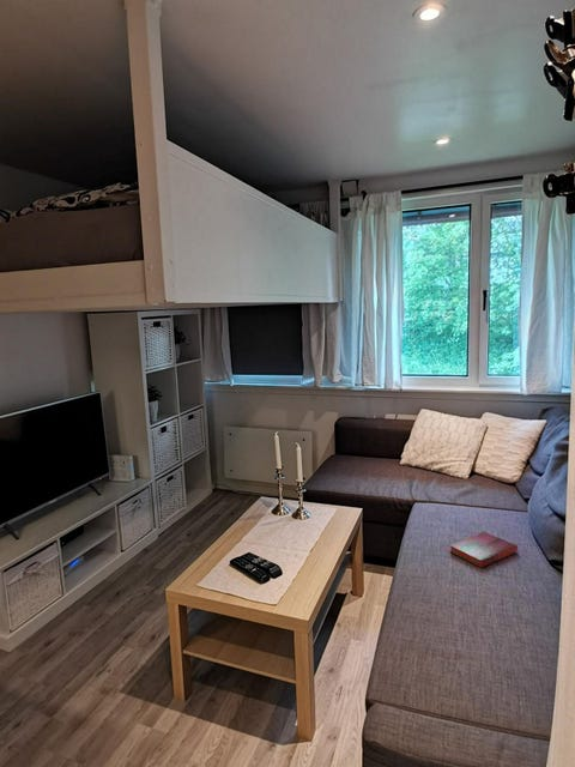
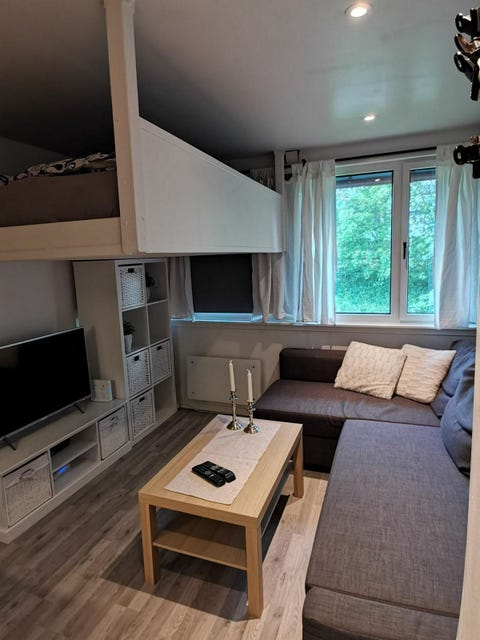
- hardback book [449,531,519,569]
